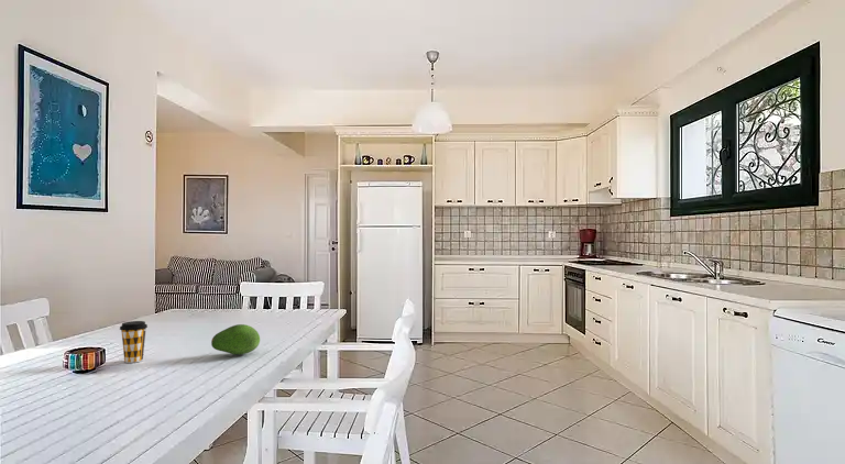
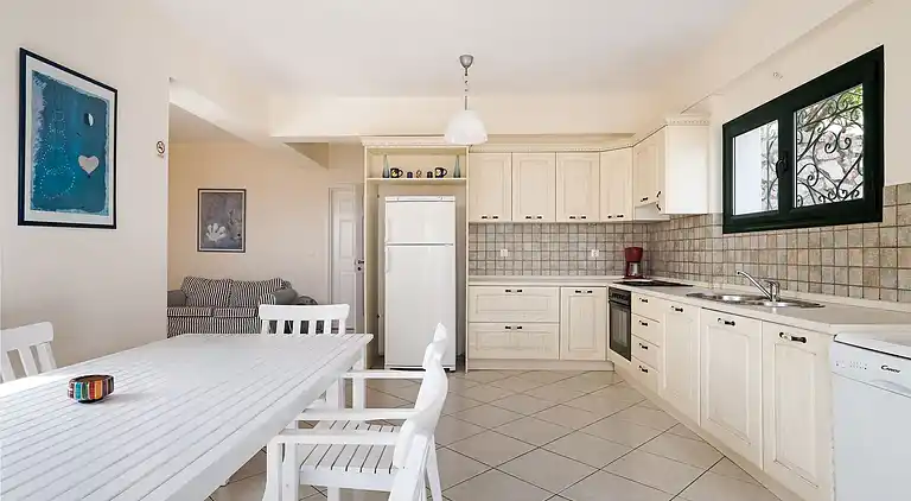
- fruit [210,323,261,356]
- coffee cup [119,320,149,364]
